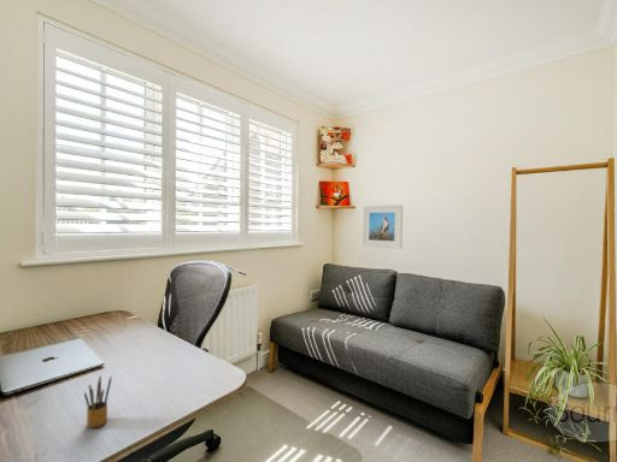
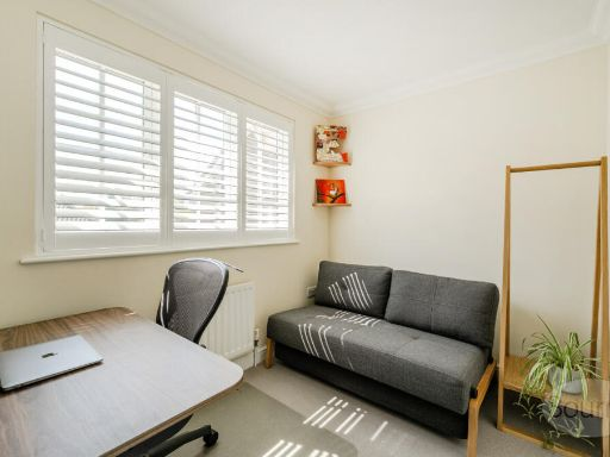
- pencil box [83,375,112,428]
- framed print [362,203,404,250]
